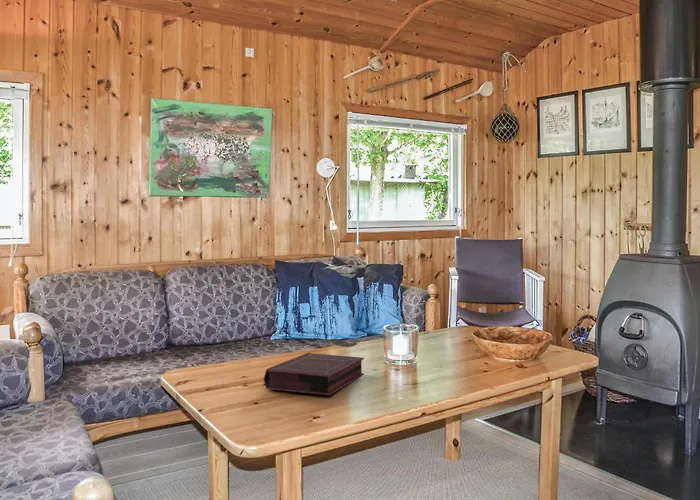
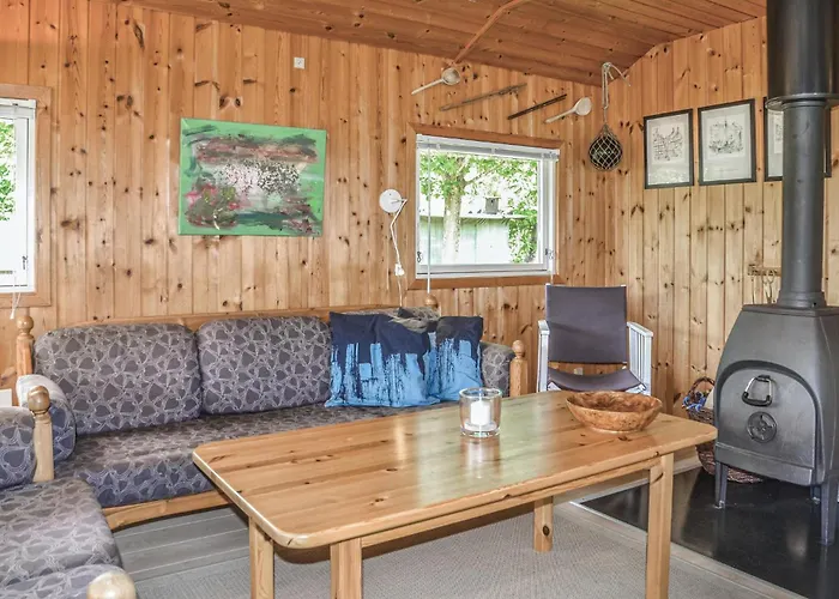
- book [262,338,365,396]
